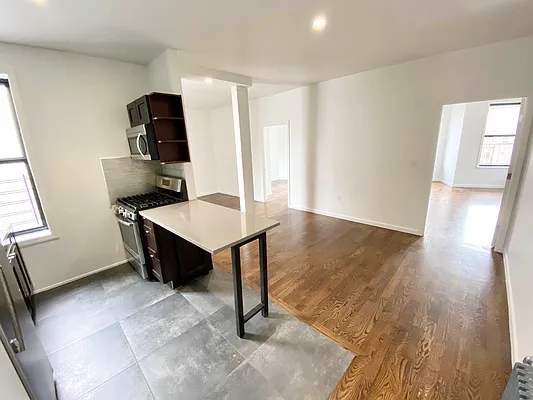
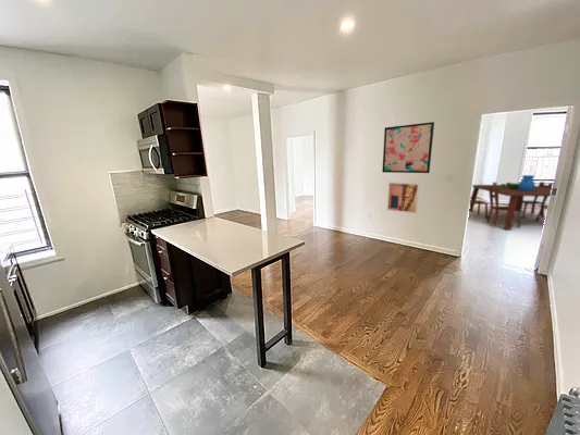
+ wall art [381,121,435,174]
+ wall art [386,181,421,215]
+ dining table [468,174,554,231]
